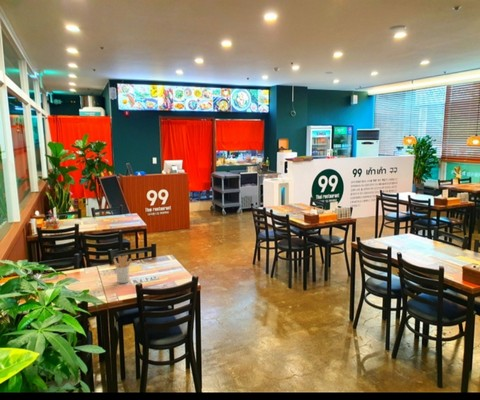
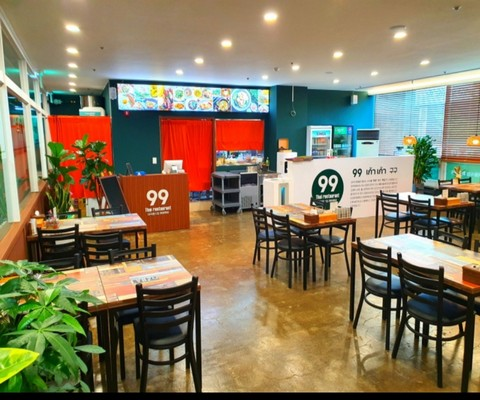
- utensil holder [113,255,133,284]
